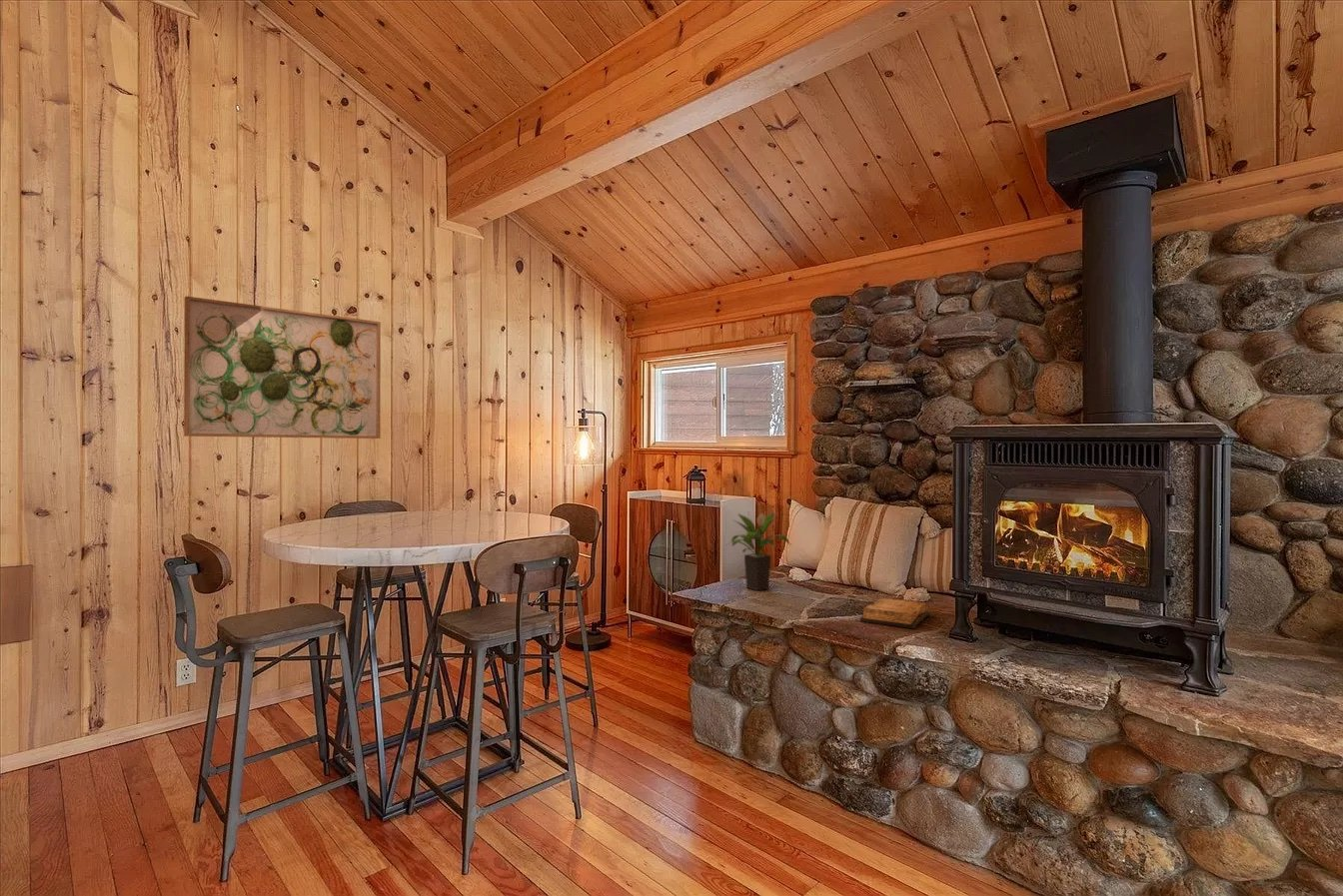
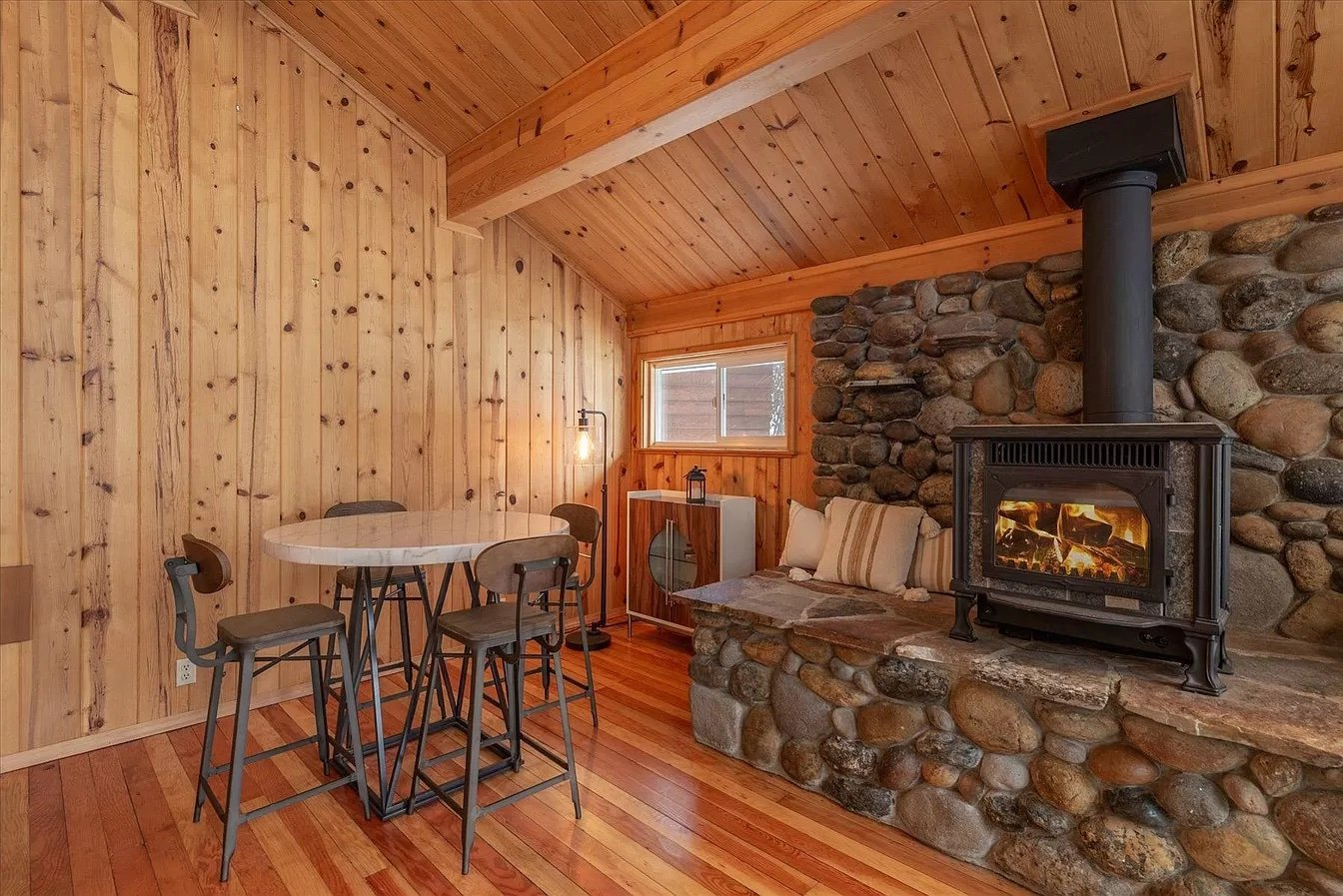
- potted plant [726,511,792,591]
- wall art [183,296,382,440]
- diary [859,596,931,629]
